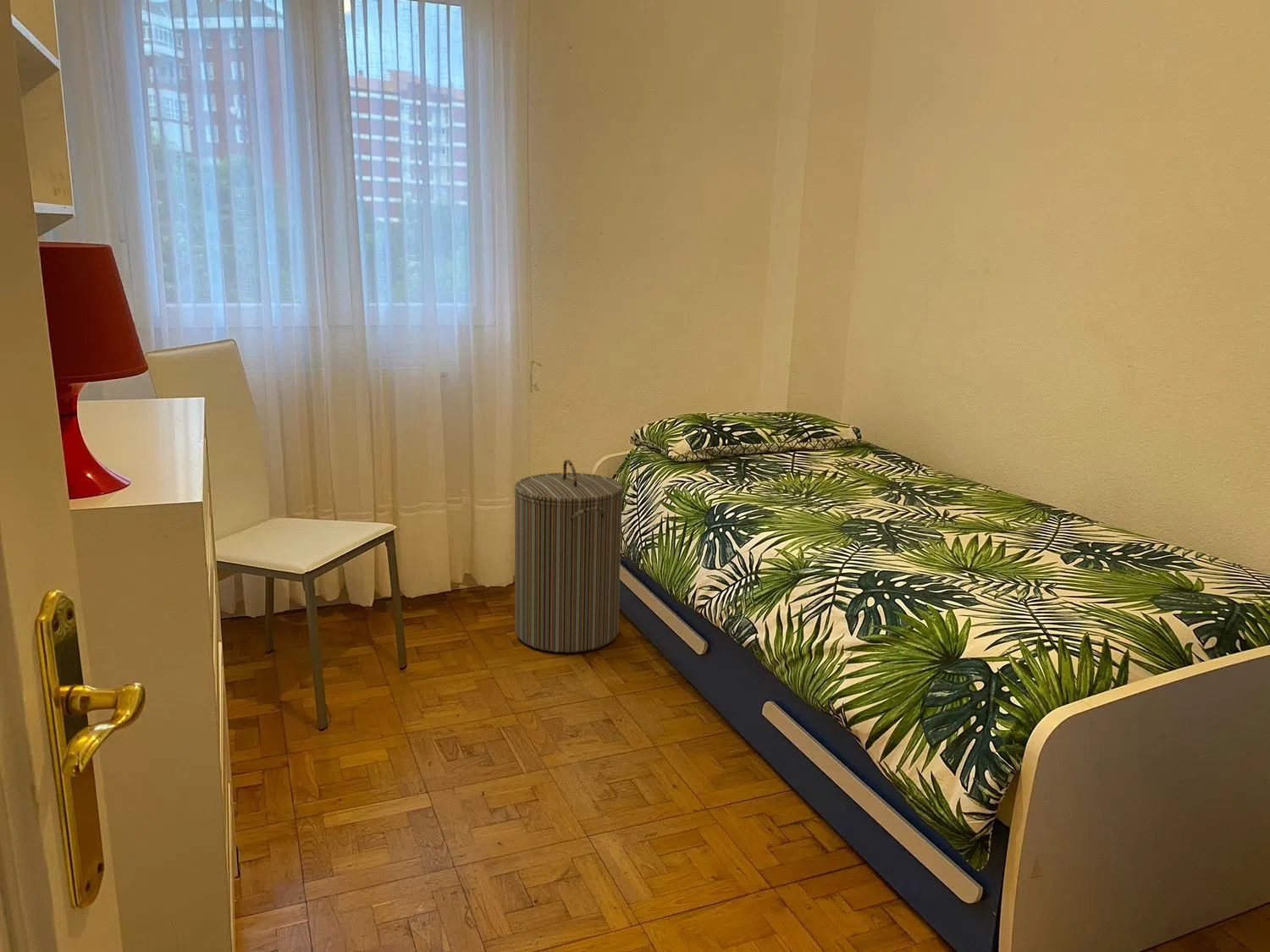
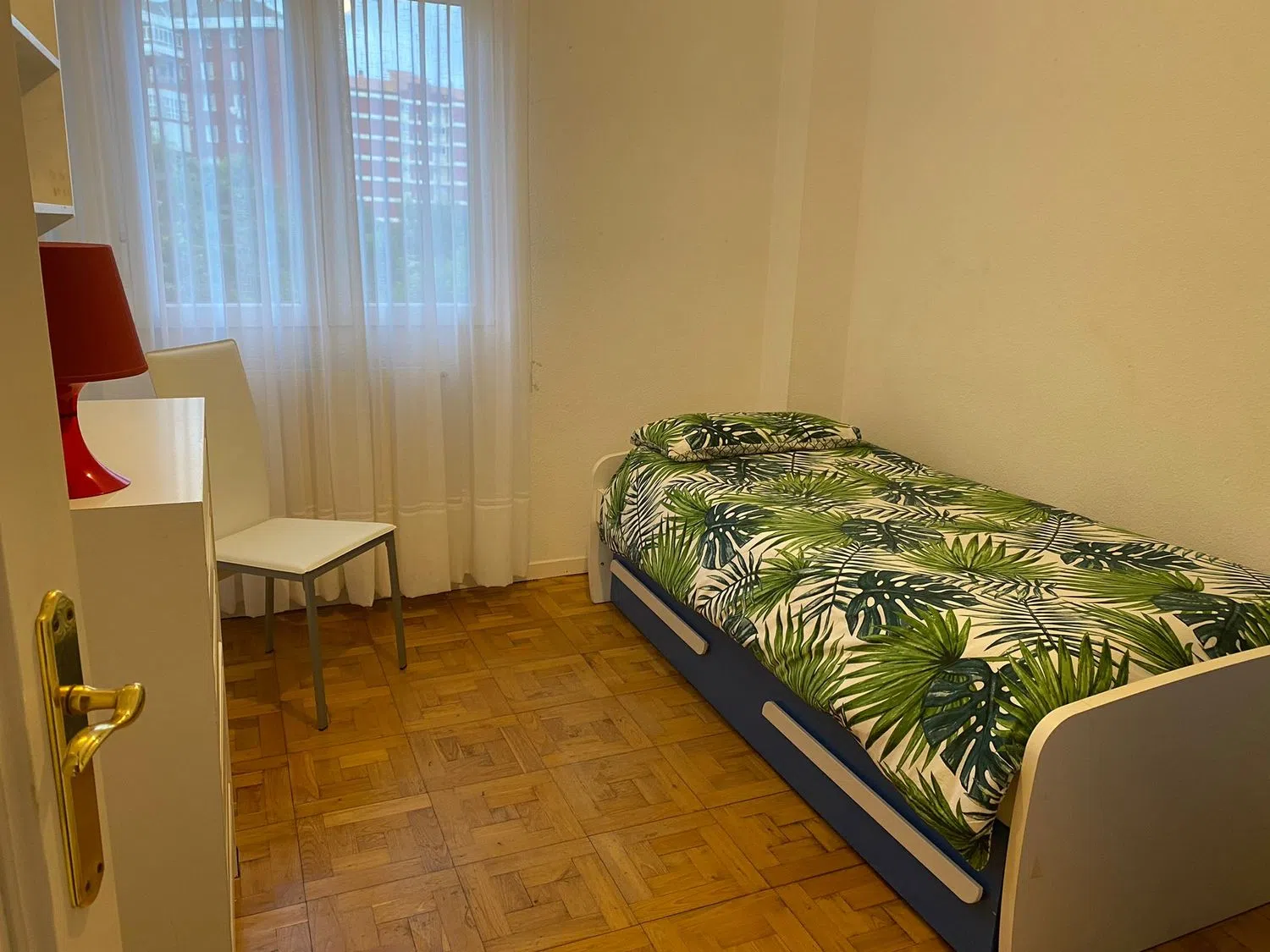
- laundry hamper [513,459,624,653]
